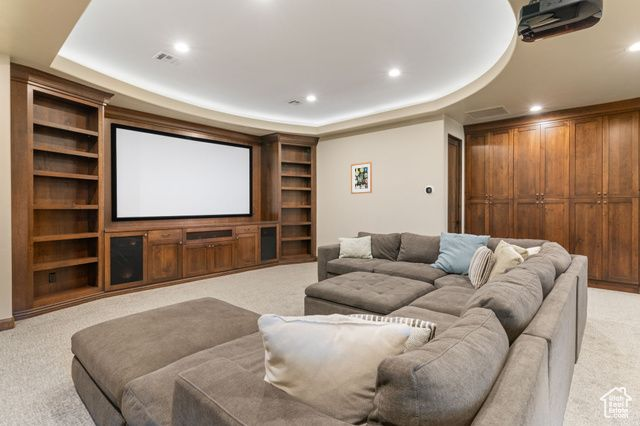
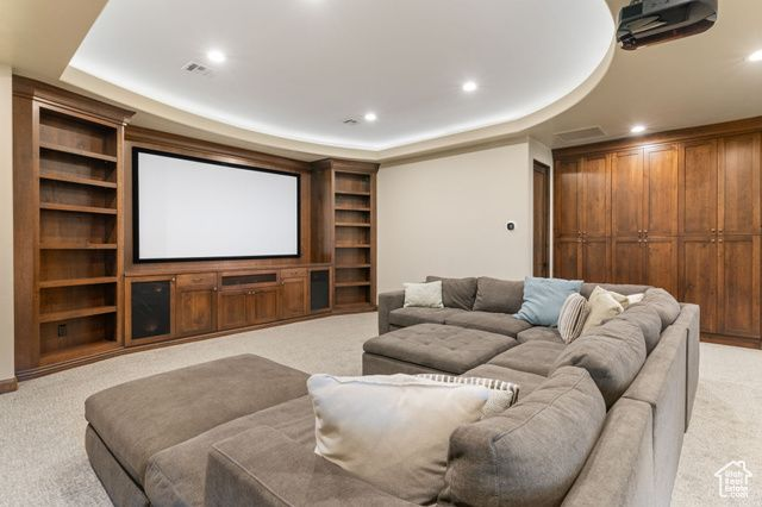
- wall art [350,161,373,195]
